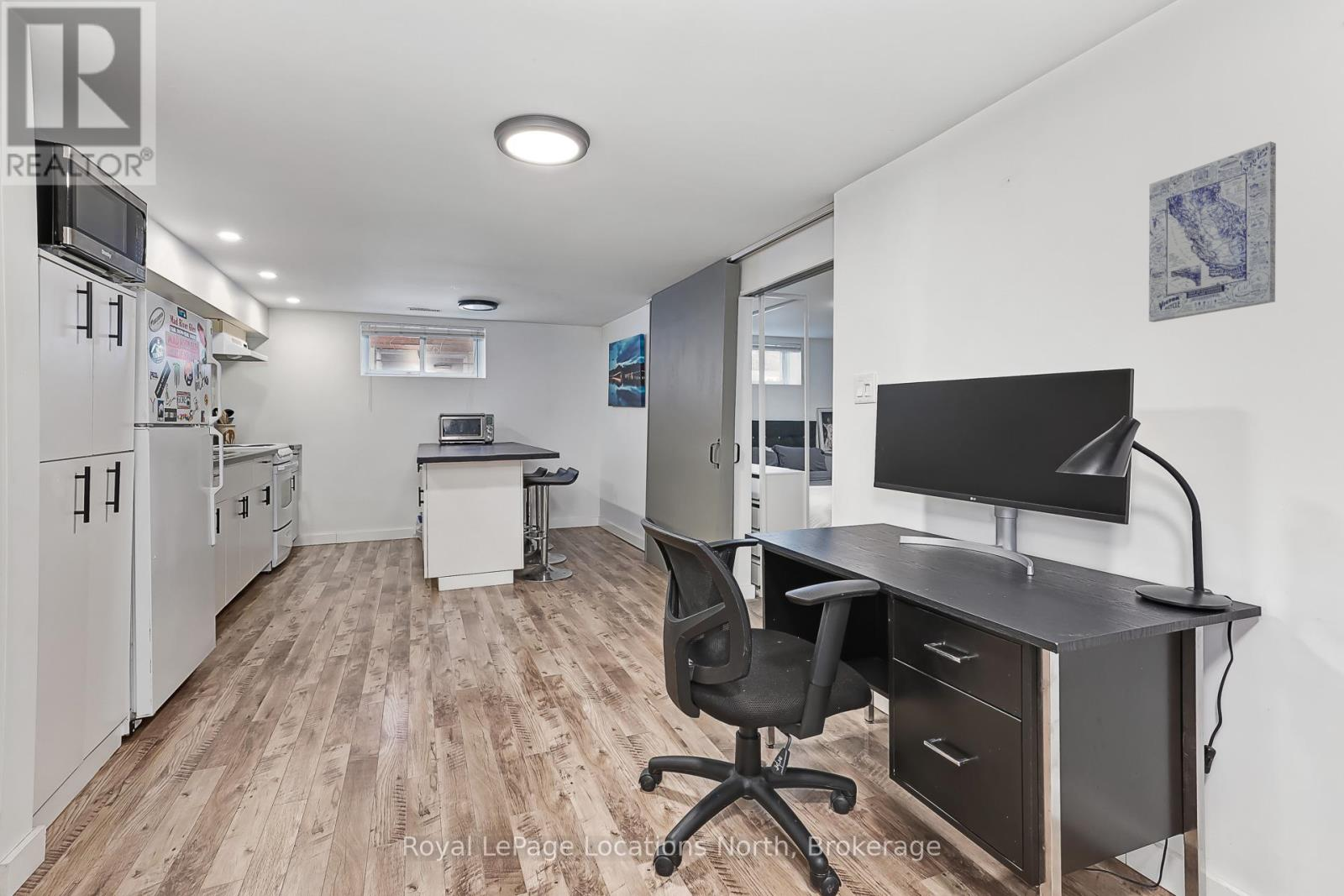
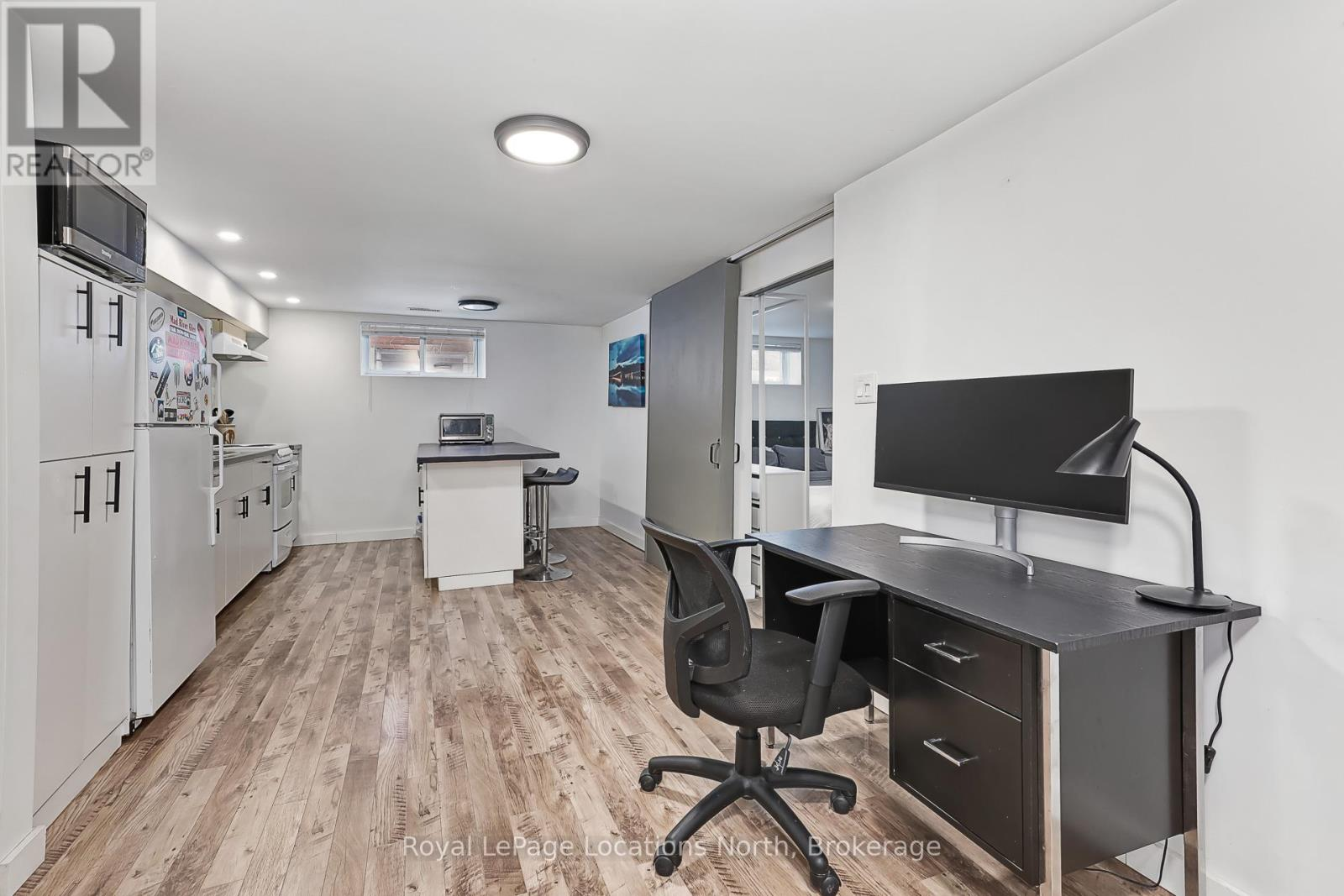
- wall art [1148,140,1277,323]
